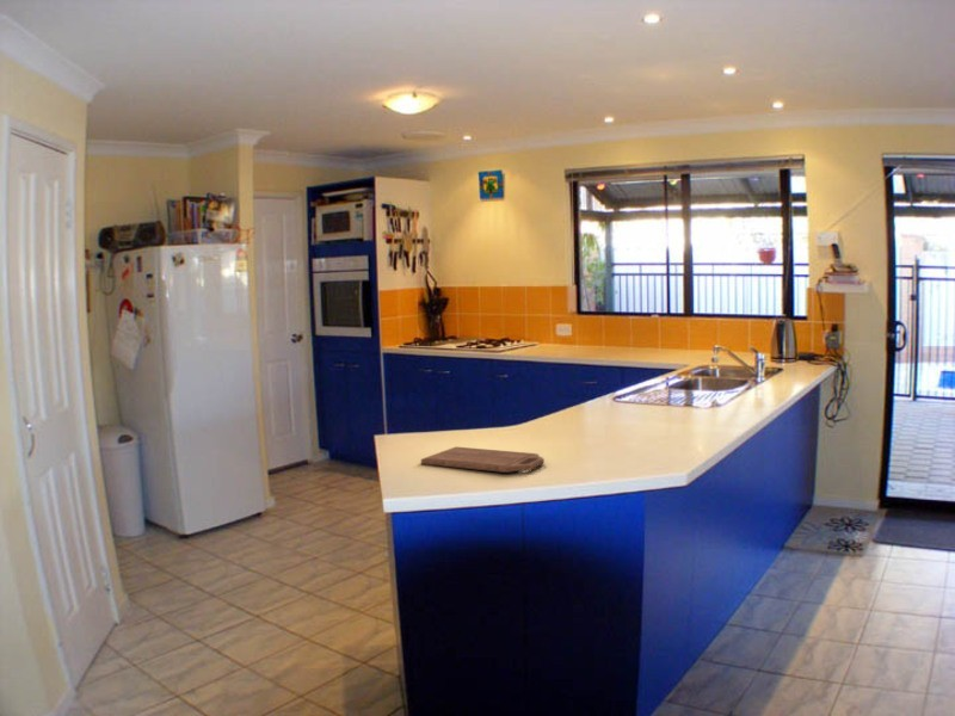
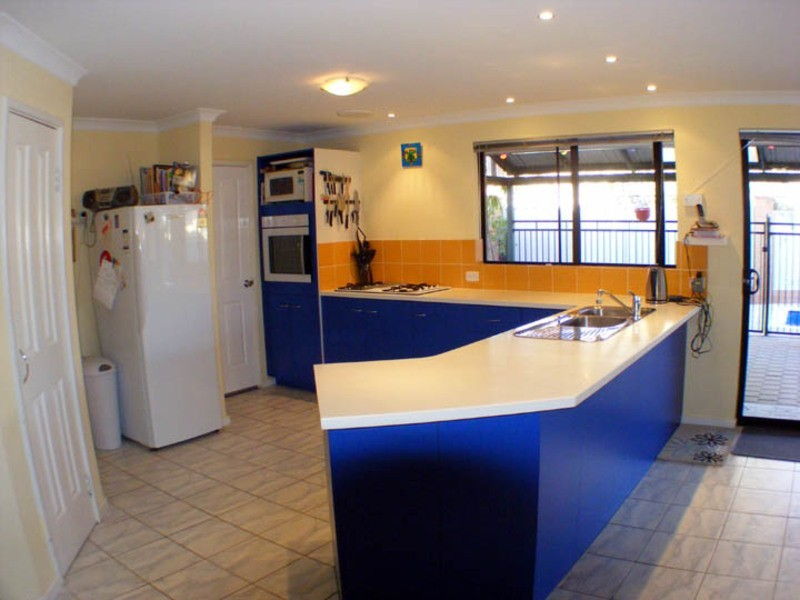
- cutting board [420,446,546,474]
